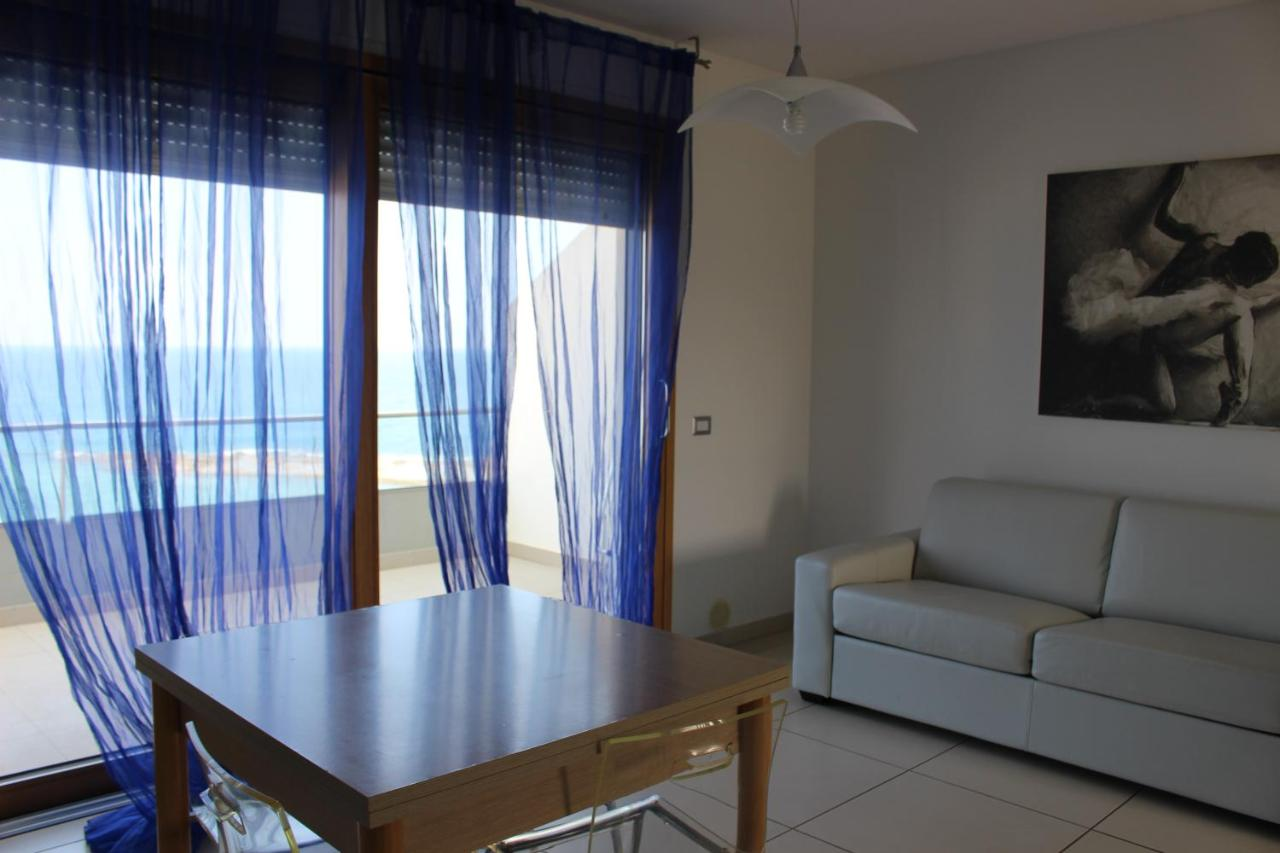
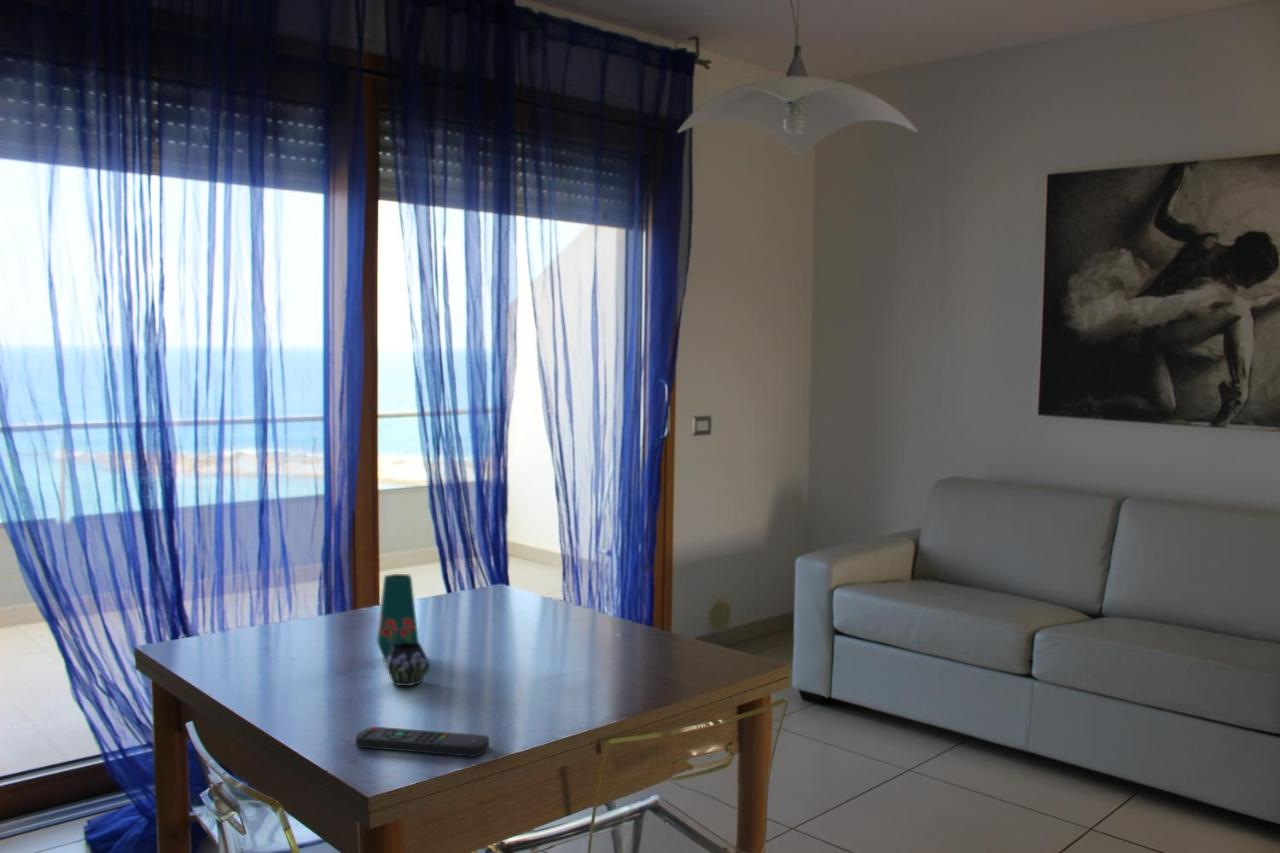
+ remote control [355,726,490,758]
+ vase [375,573,432,687]
